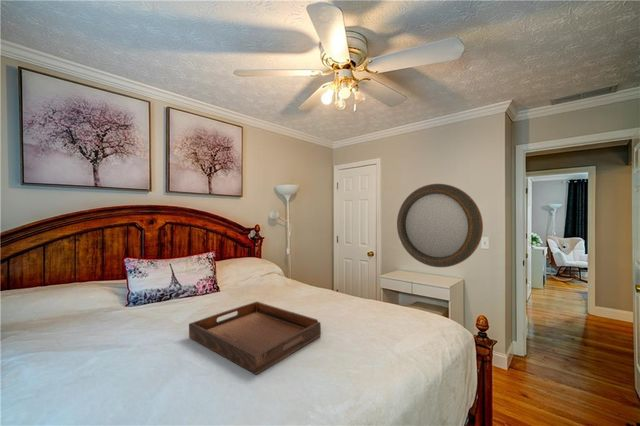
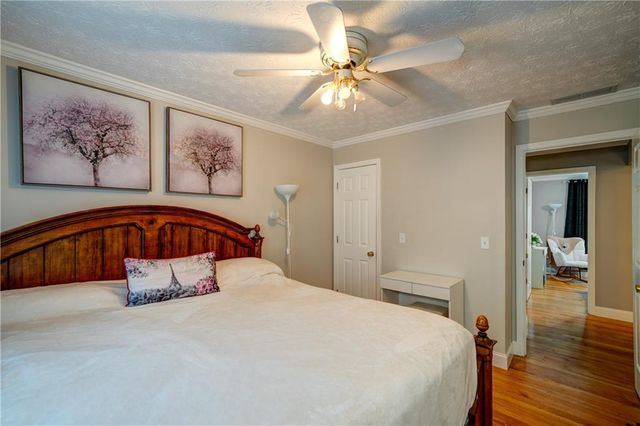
- home mirror [396,183,484,268]
- serving tray [188,301,322,375]
